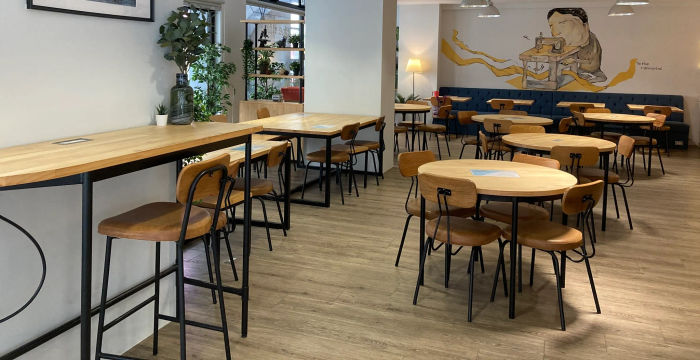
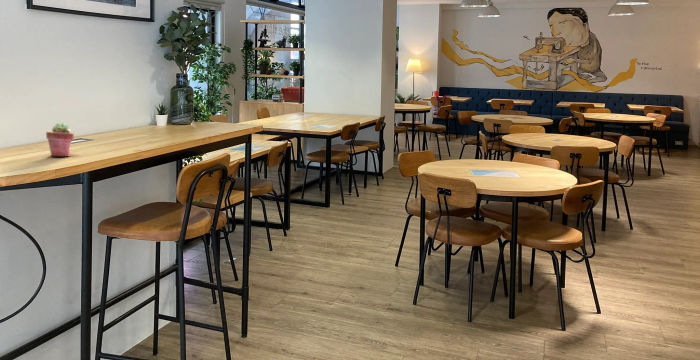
+ potted succulent [45,121,75,157]
